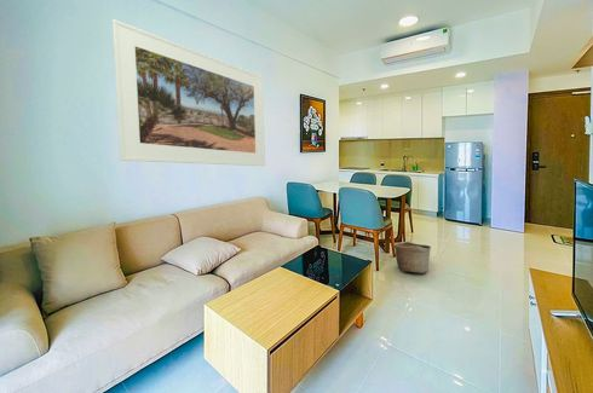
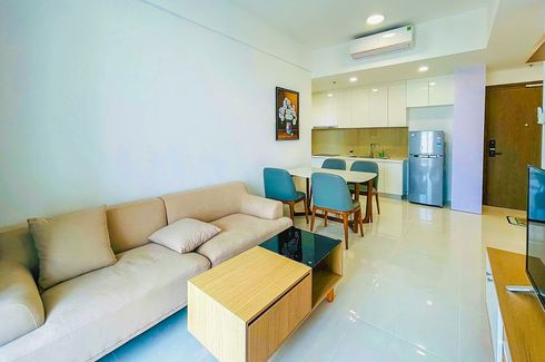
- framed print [111,18,266,167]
- basket [393,241,432,274]
